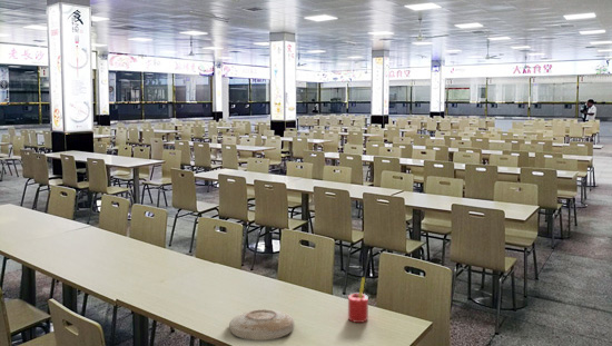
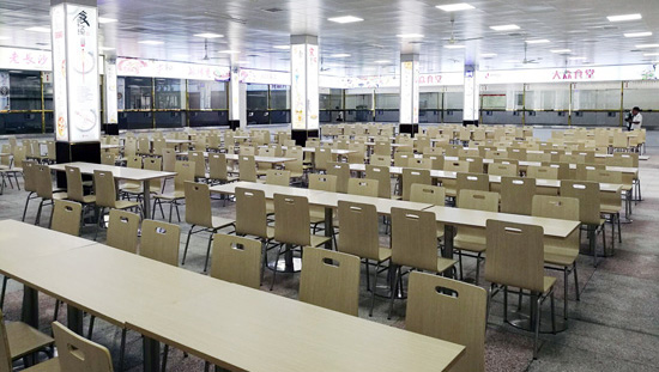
- straw [347,276,369,324]
- plate [228,308,296,342]
